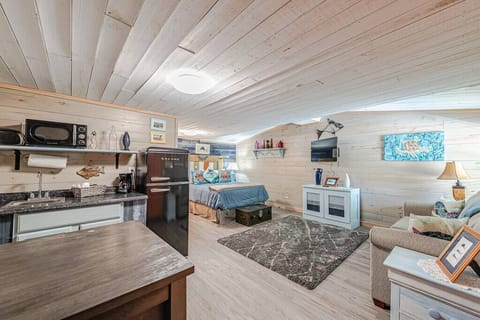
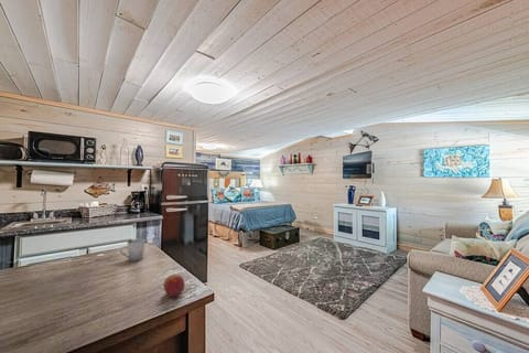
+ cup [119,237,147,263]
+ fruit [162,274,185,298]
